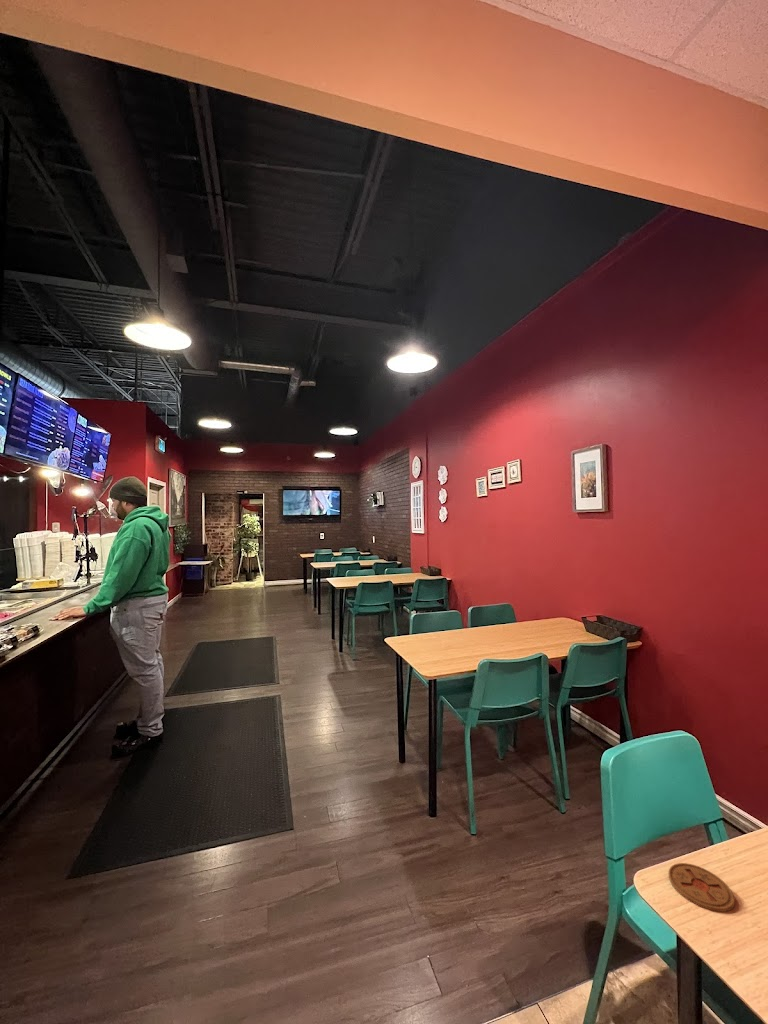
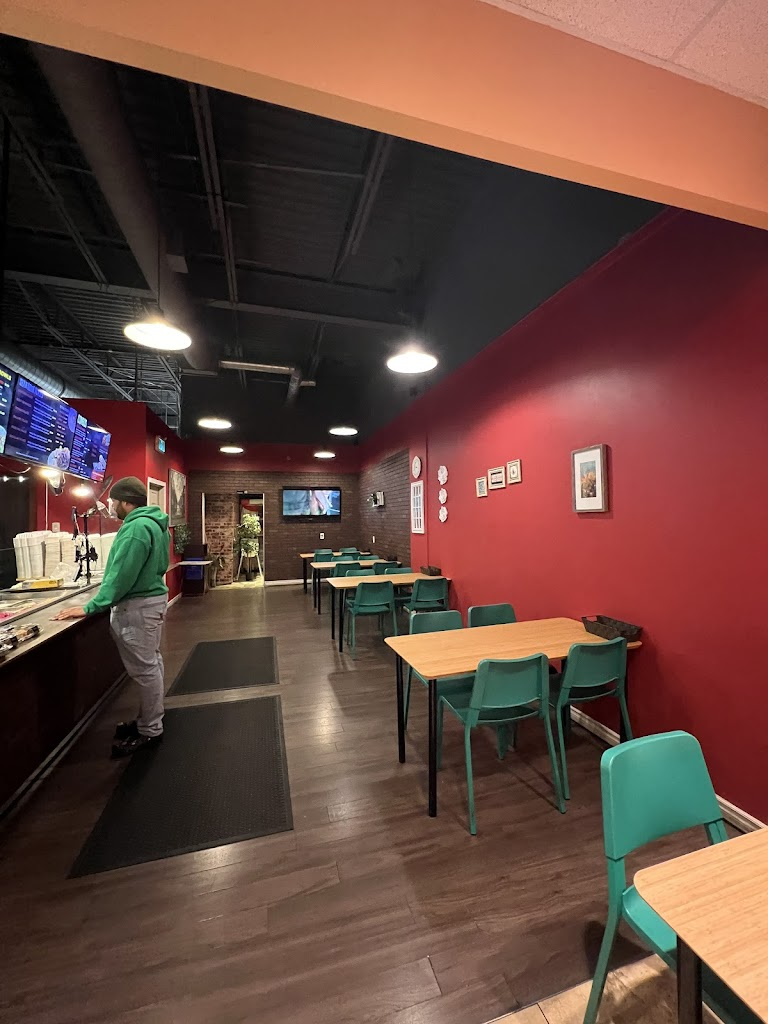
- coaster [668,862,736,913]
